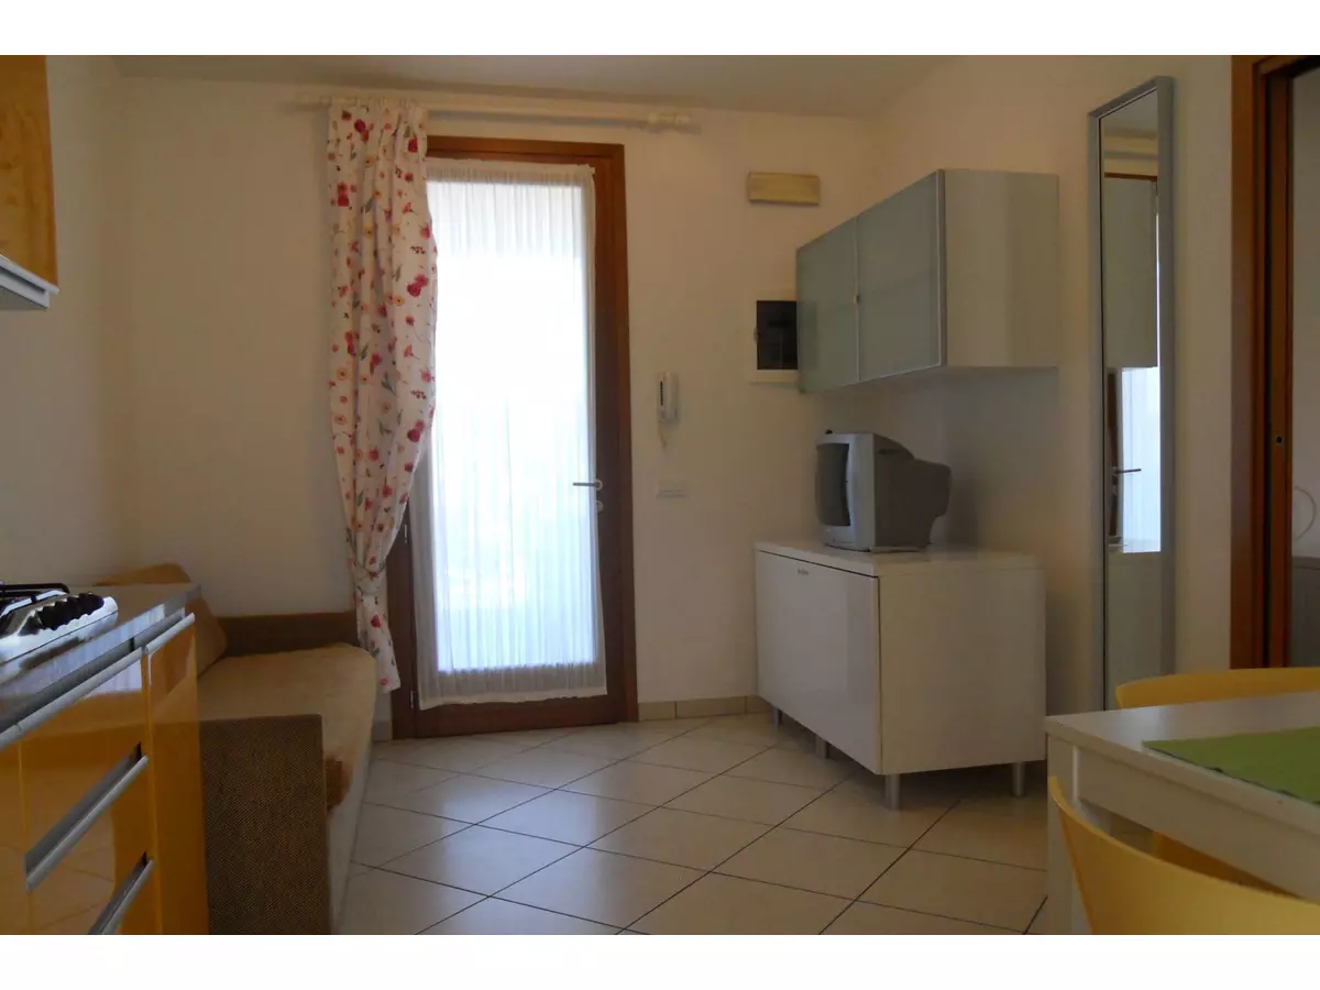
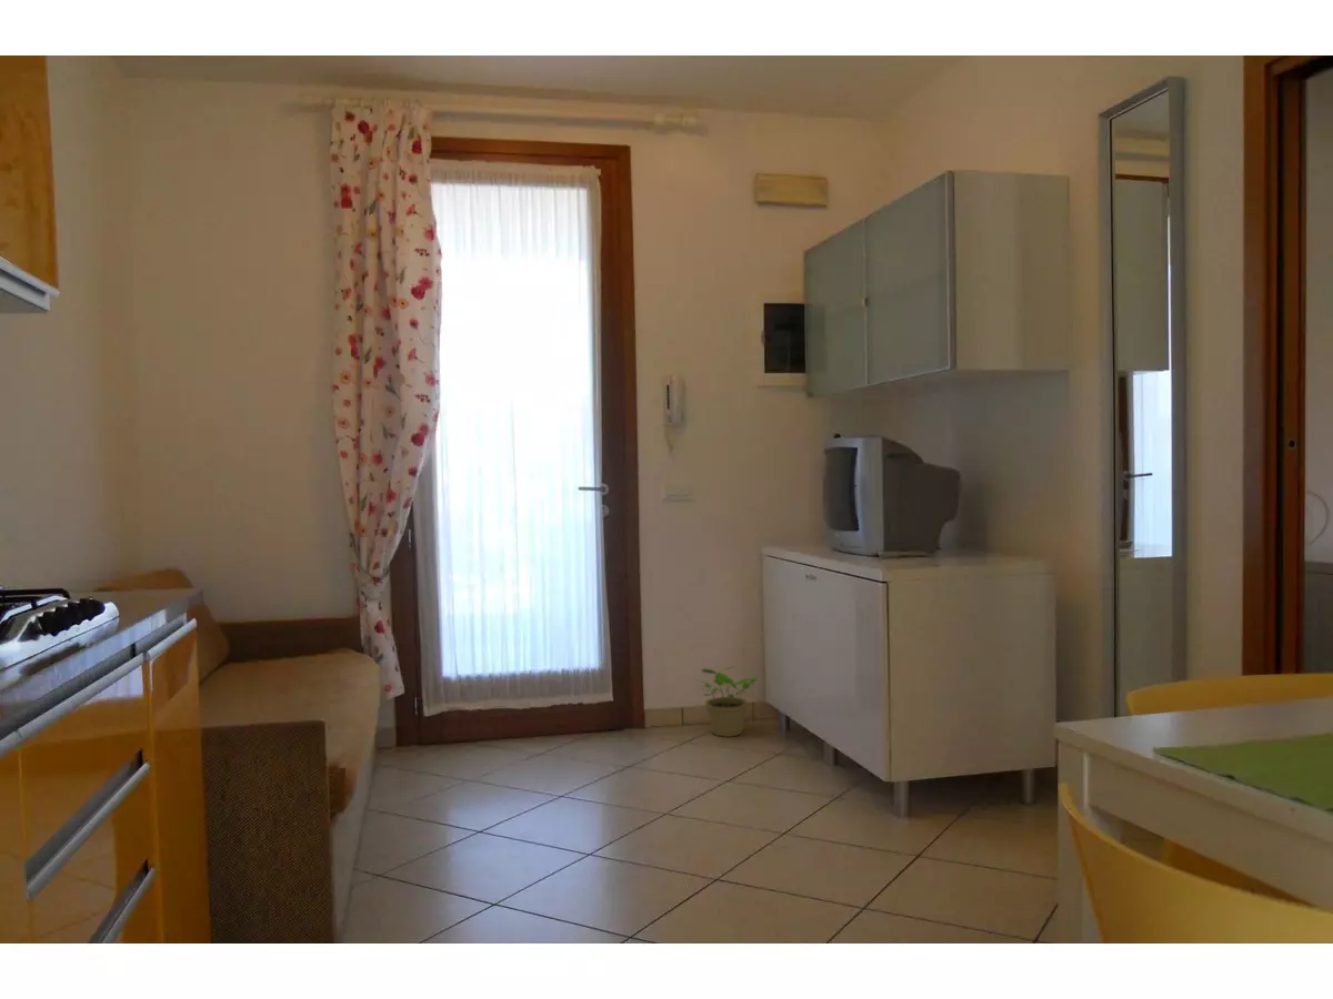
+ potted plant [693,665,759,738]
